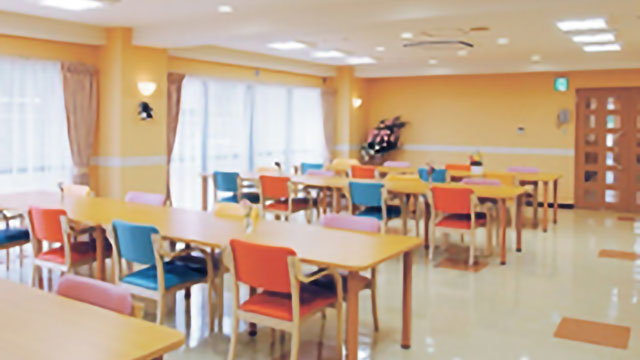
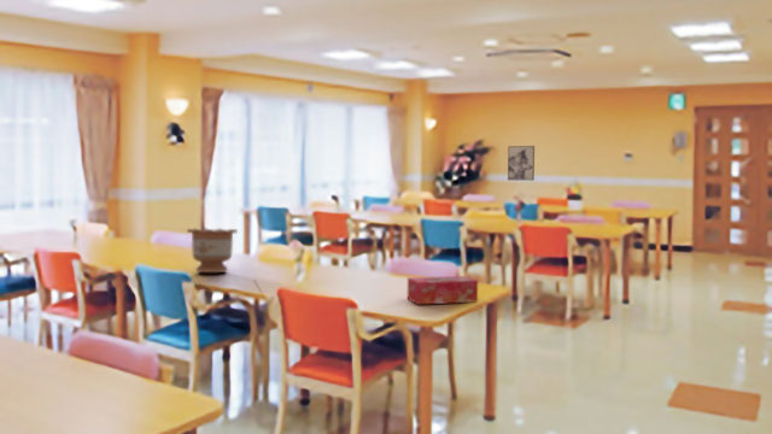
+ wall art [507,145,536,182]
+ tissue box [407,275,479,305]
+ flower pot [186,227,239,274]
